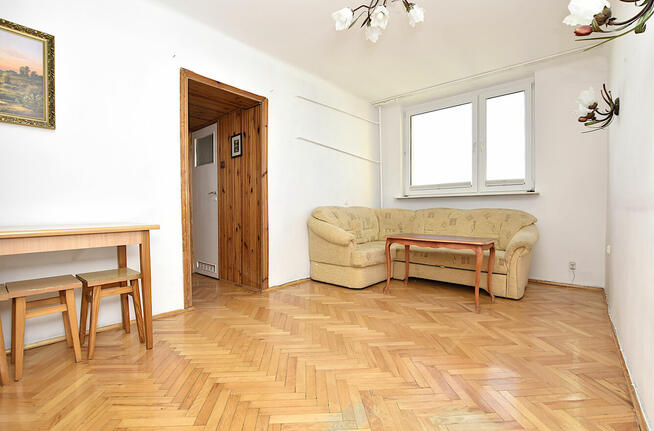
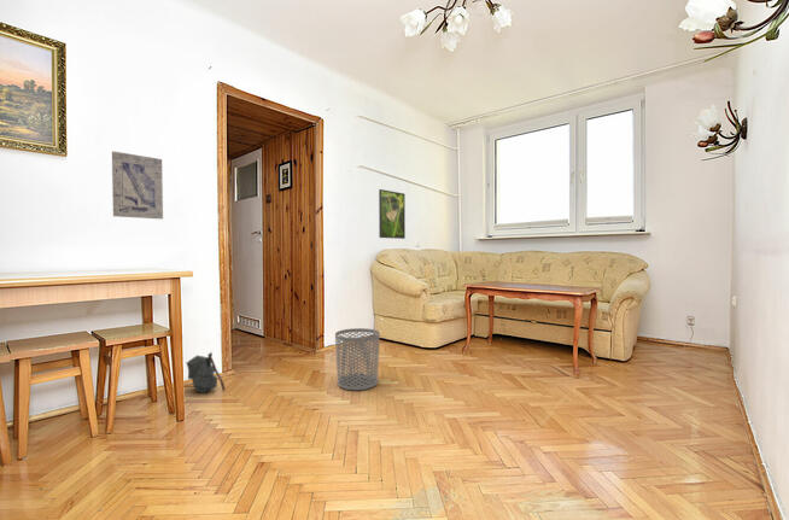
+ wall art [111,150,164,221]
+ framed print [378,188,407,240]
+ waste bin [334,327,380,391]
+ bag [186,351,227,395]
